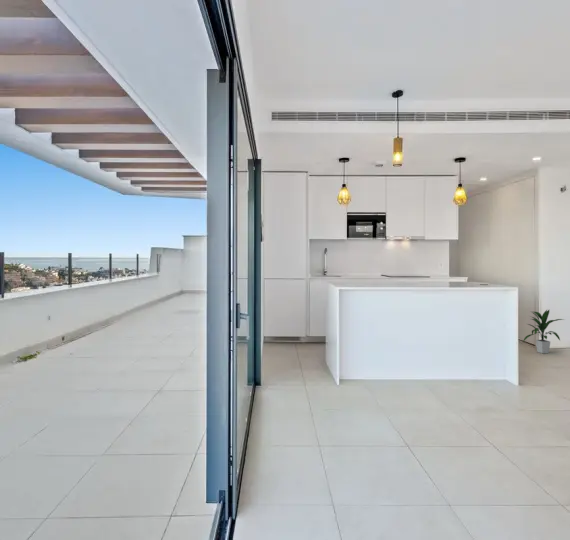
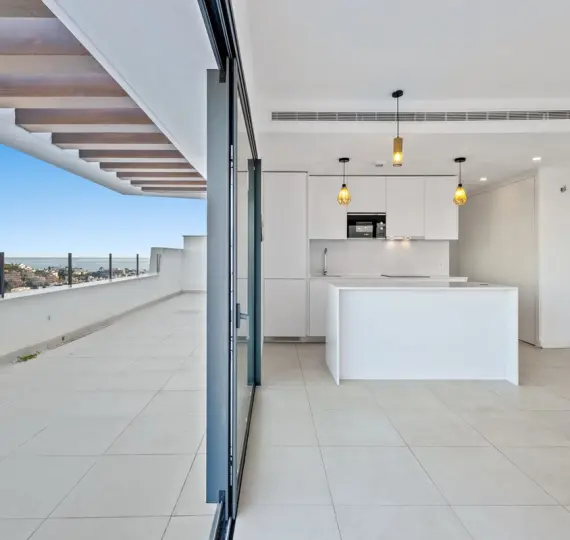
- indoor plant [522,309,566,354]
